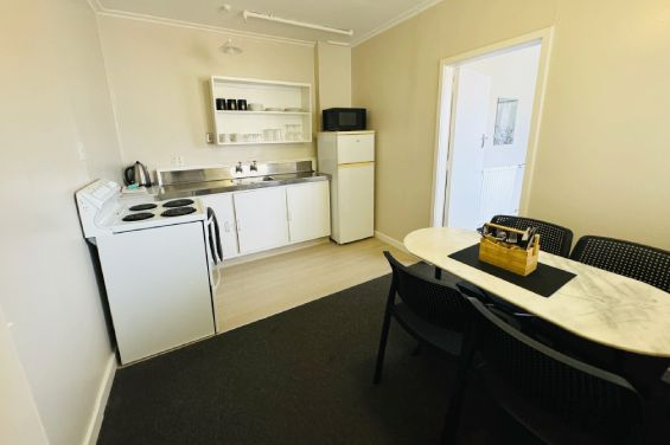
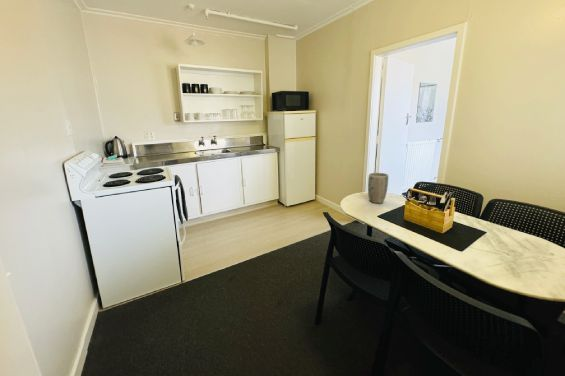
+ plant pot [367,172,389,204]
